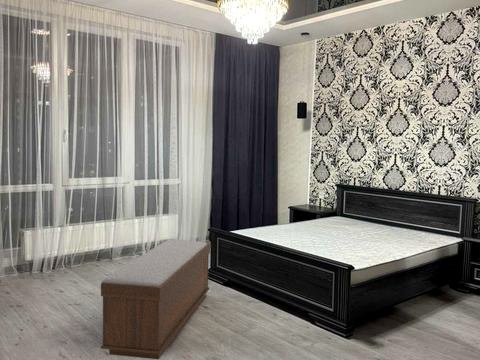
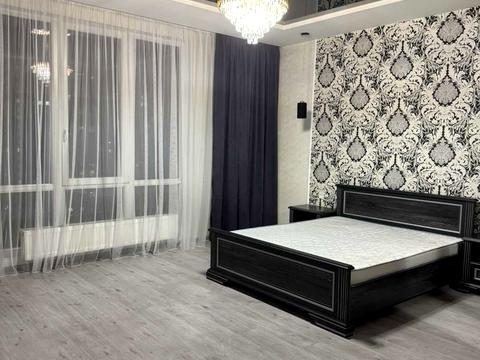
- bench [100,239,211,360]
